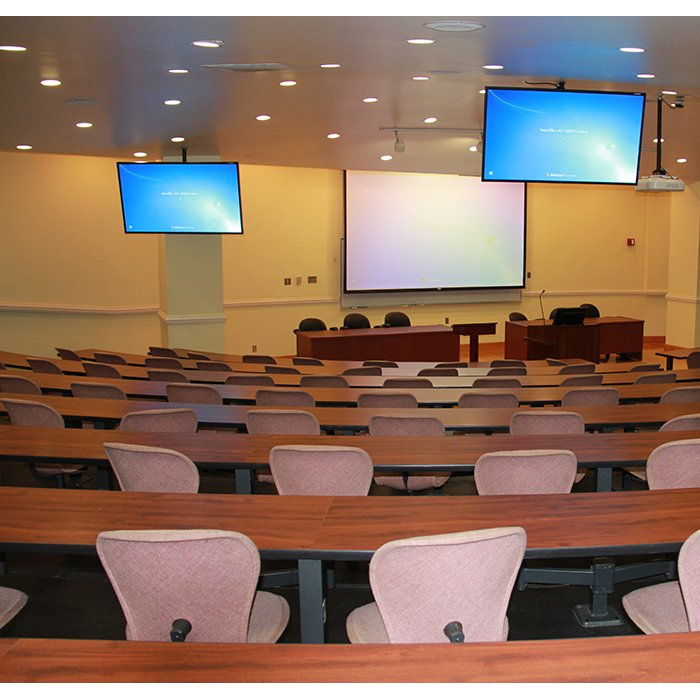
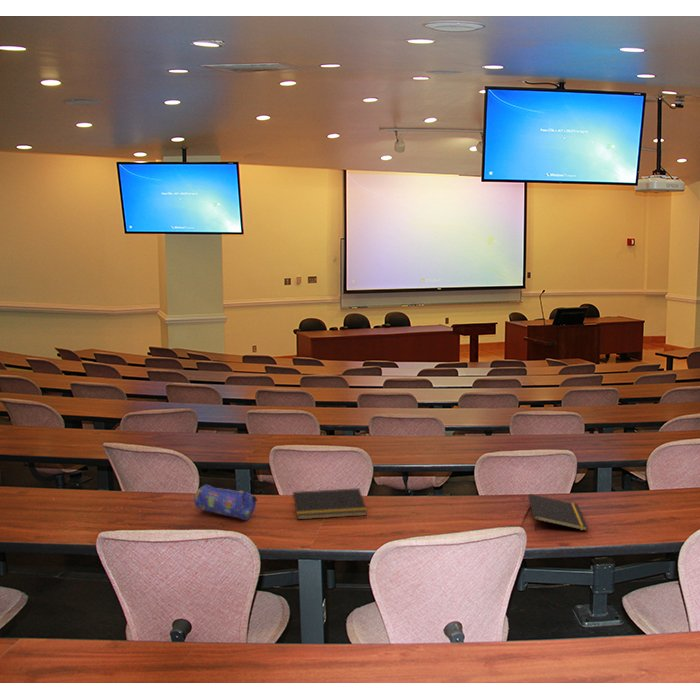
+ notepad [290,487,368,520]
+ pencil case [193,484,259,521]
+ notepad [527,493,588,532]
